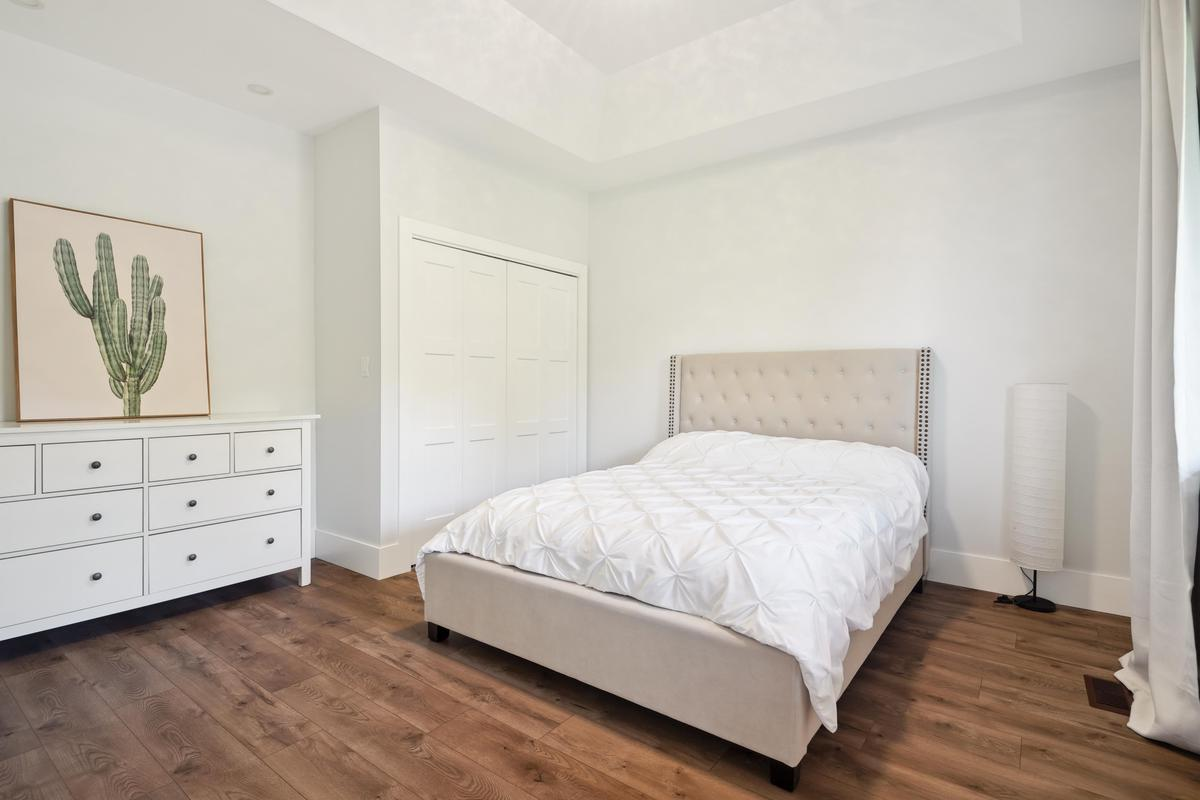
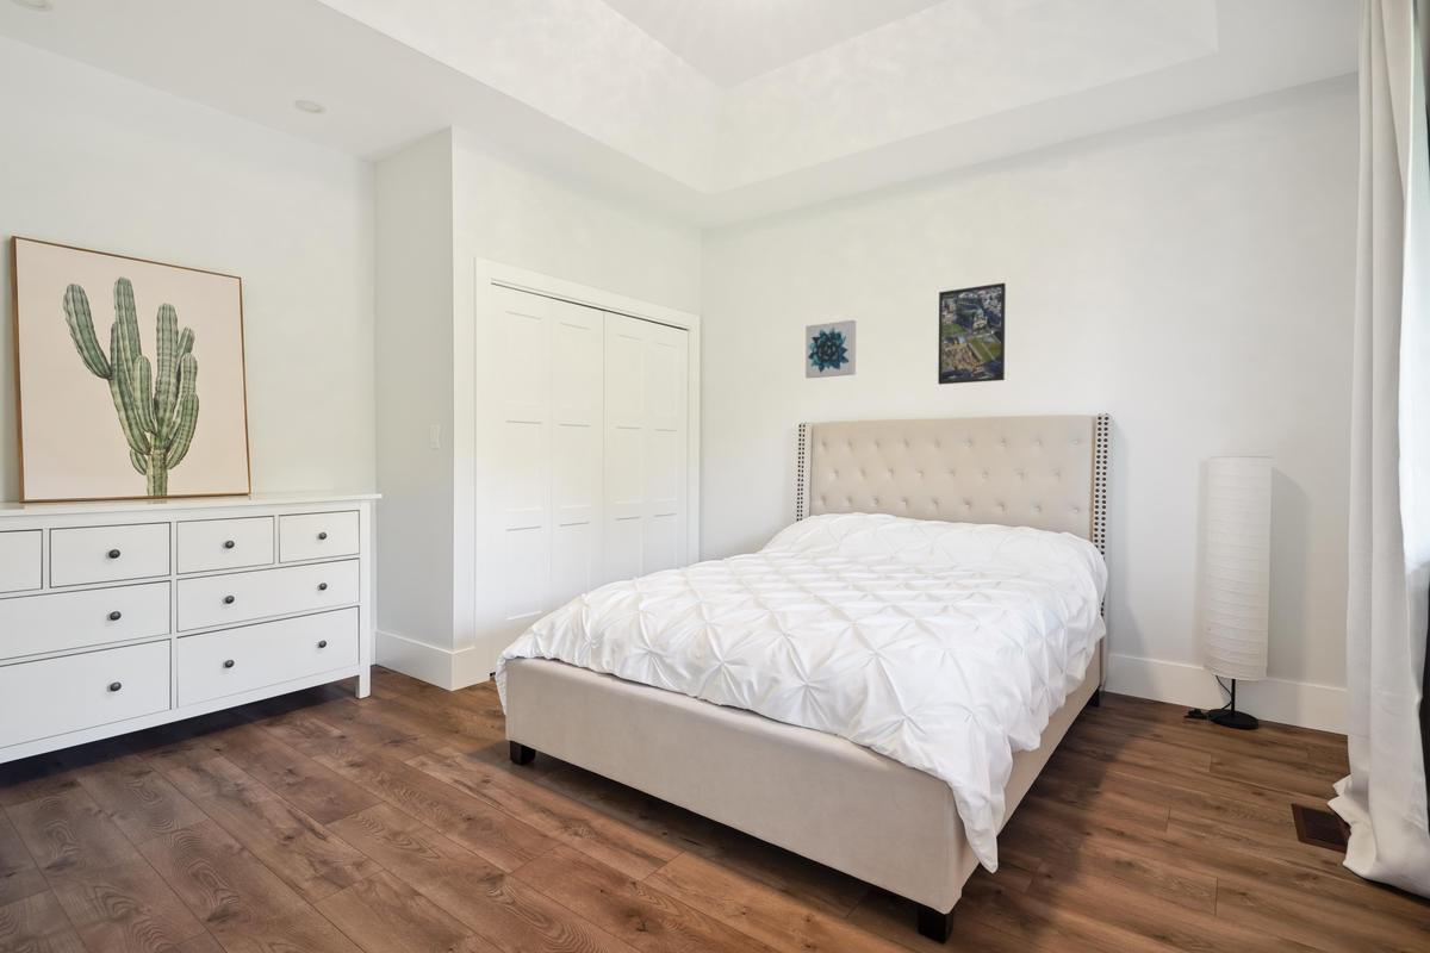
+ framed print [937,282,1007,386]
+ wall art [804,319,857,379]
